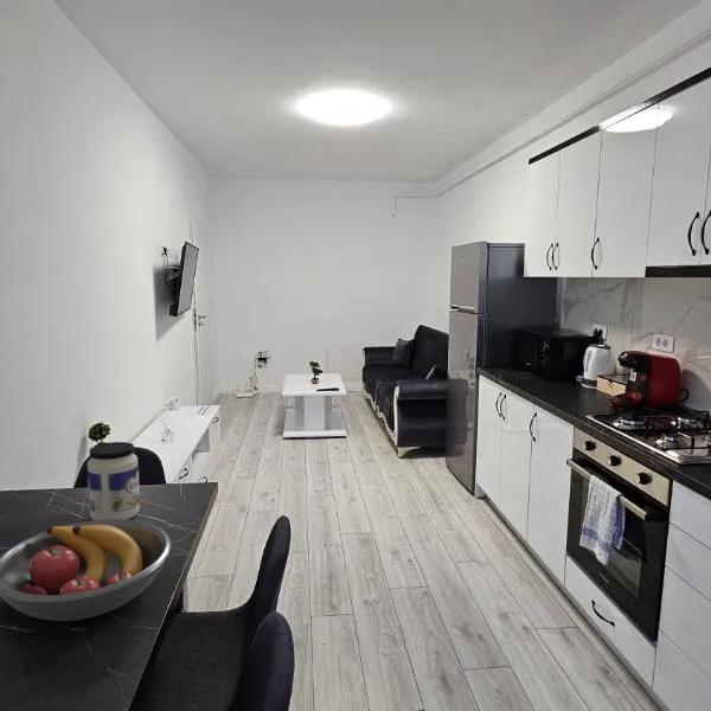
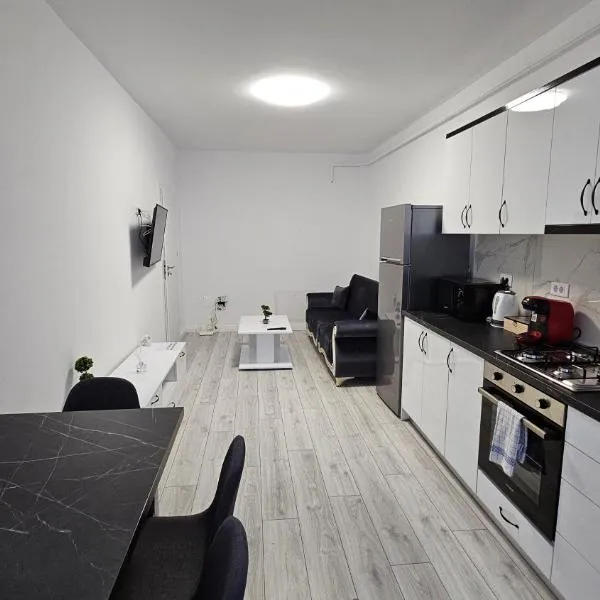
- jar [87,441,141,520]
- fruit bowl [0,519,173,622]
